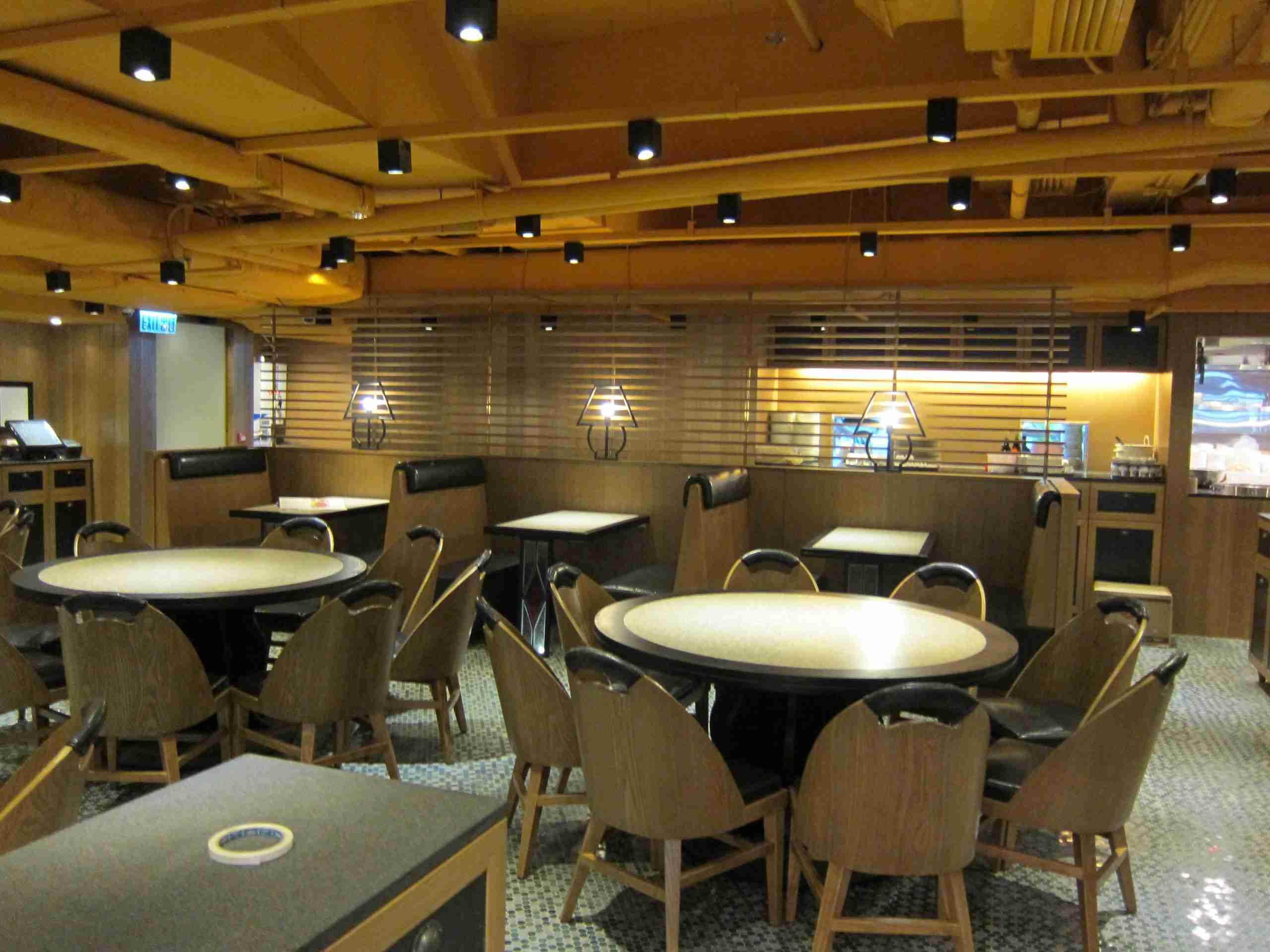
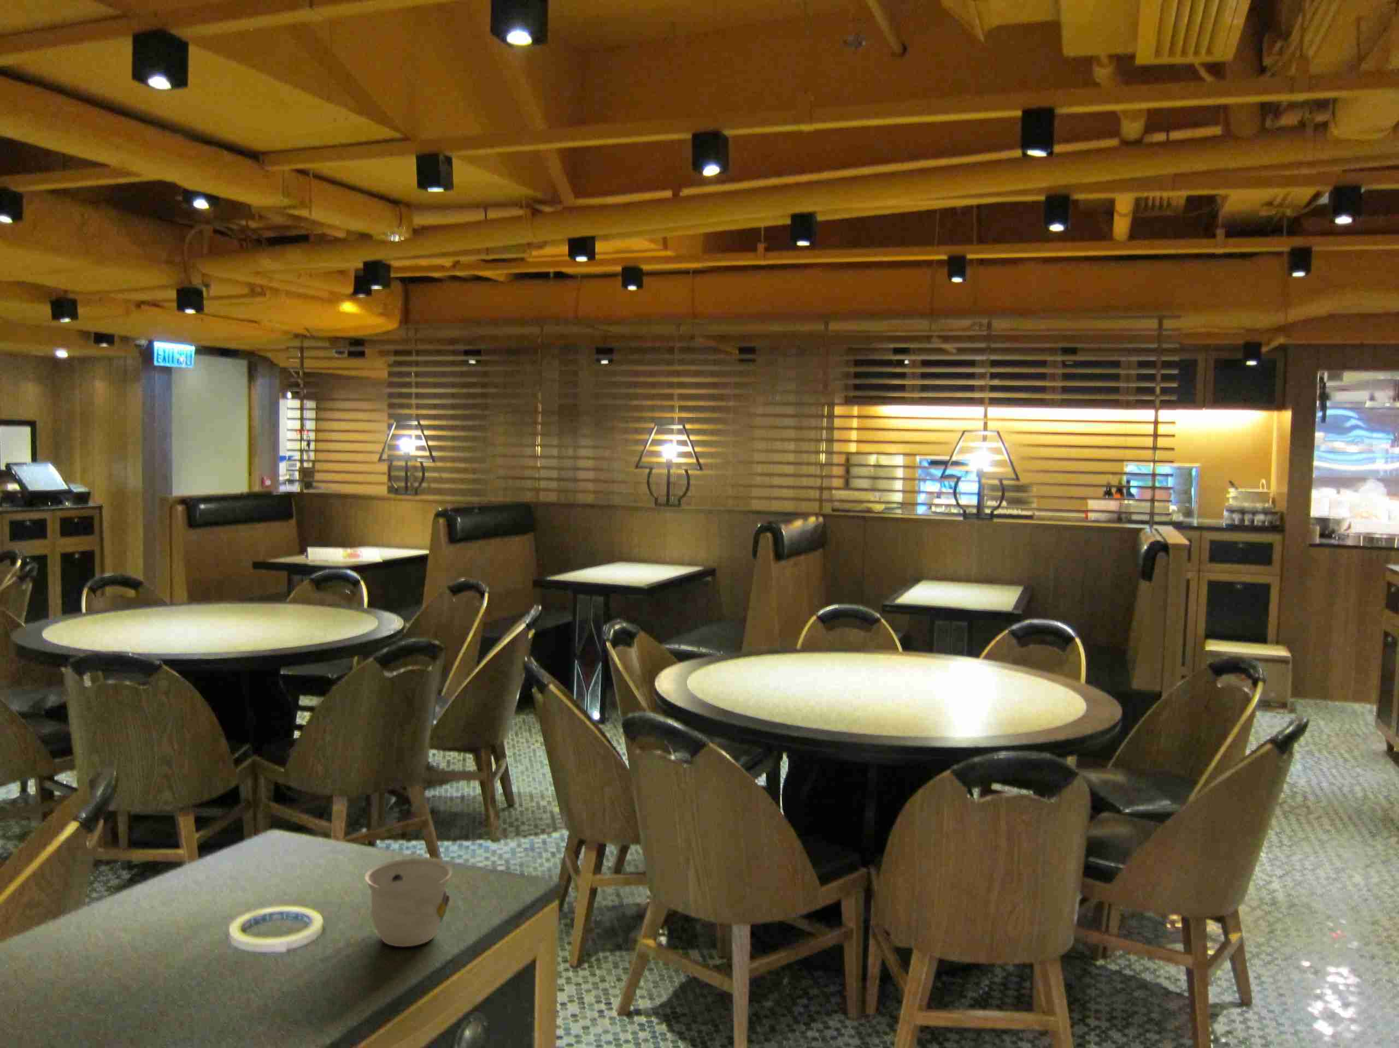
+ teacup [365,858,453,947]
